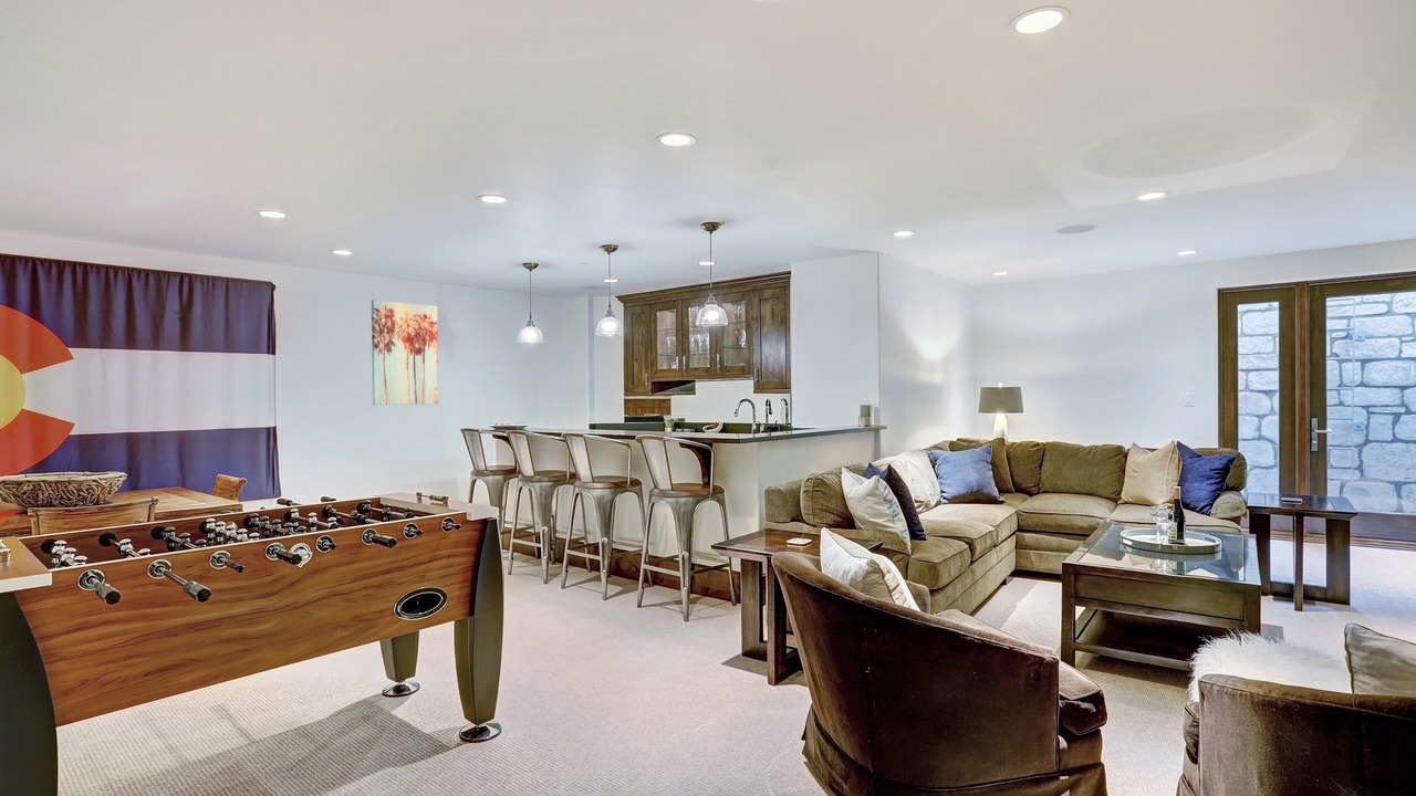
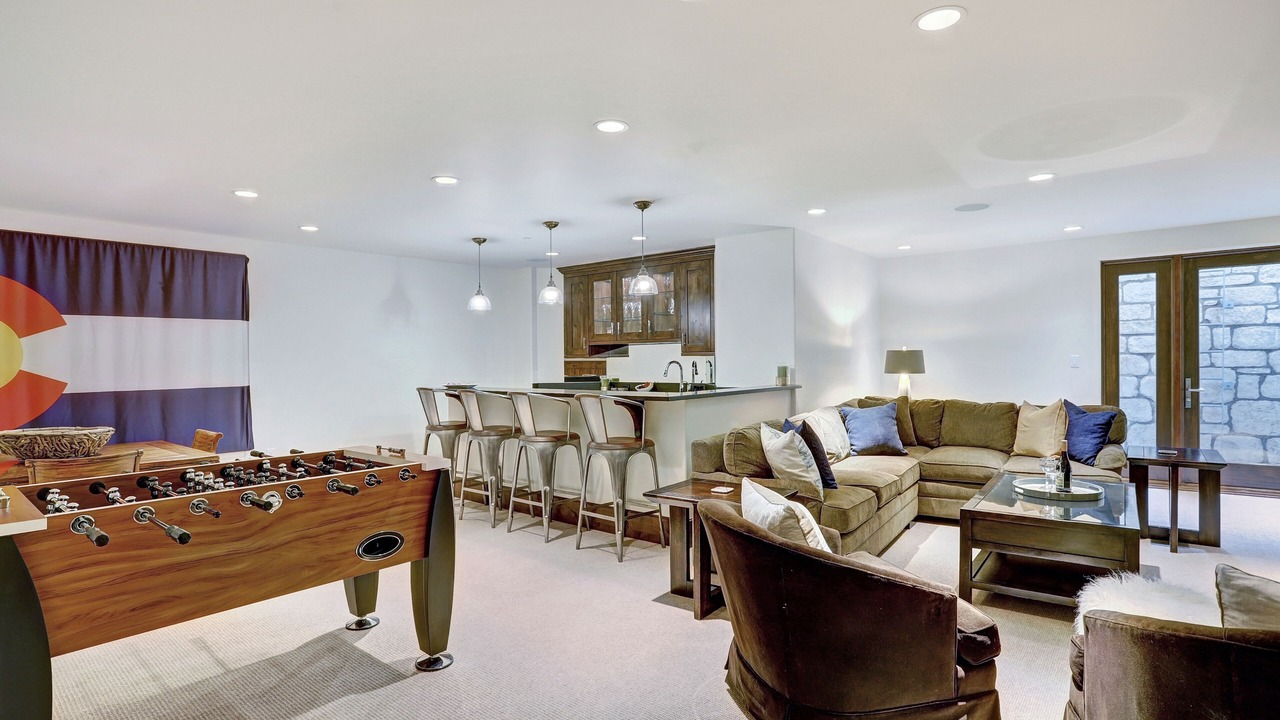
- wall art [371,298,439,406]
